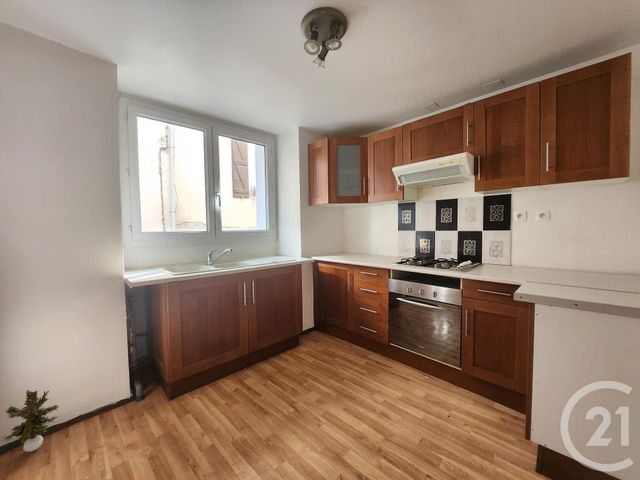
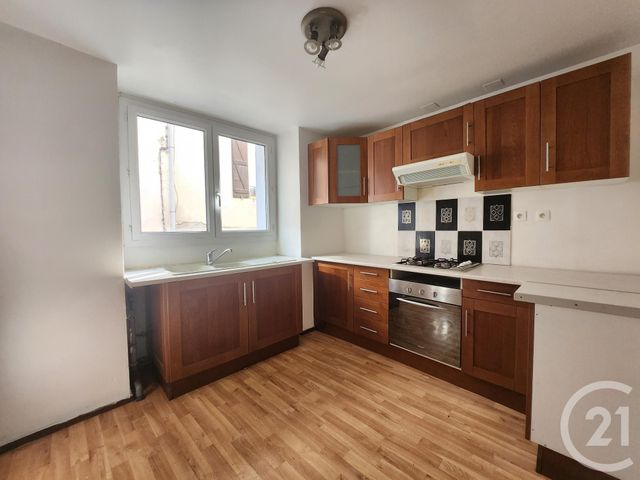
- potted plant [2,389,60,453]
